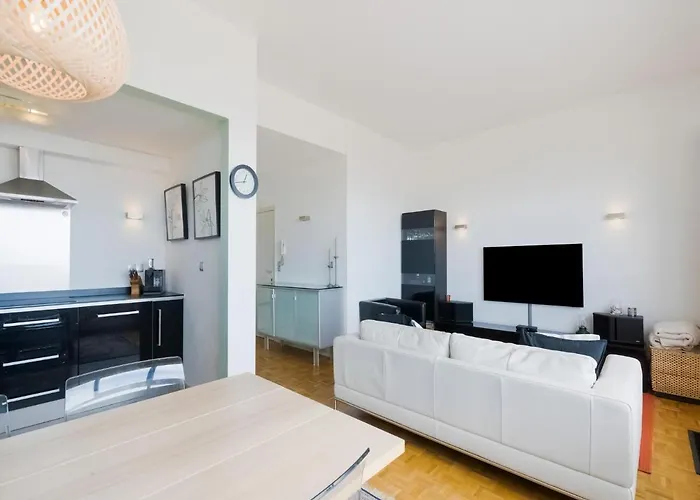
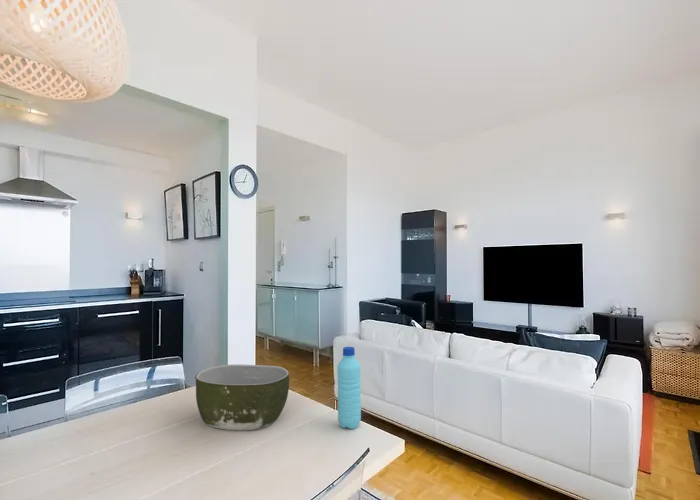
+ bowl [194,364,290,431]
+ water bottle [337,346,362,430]
